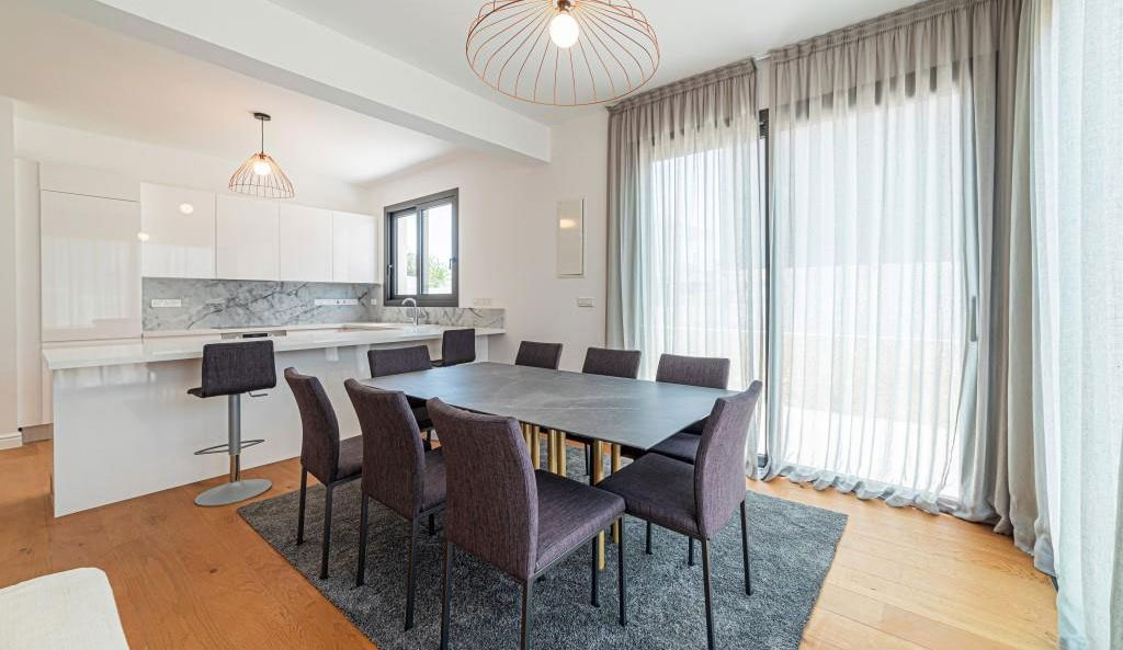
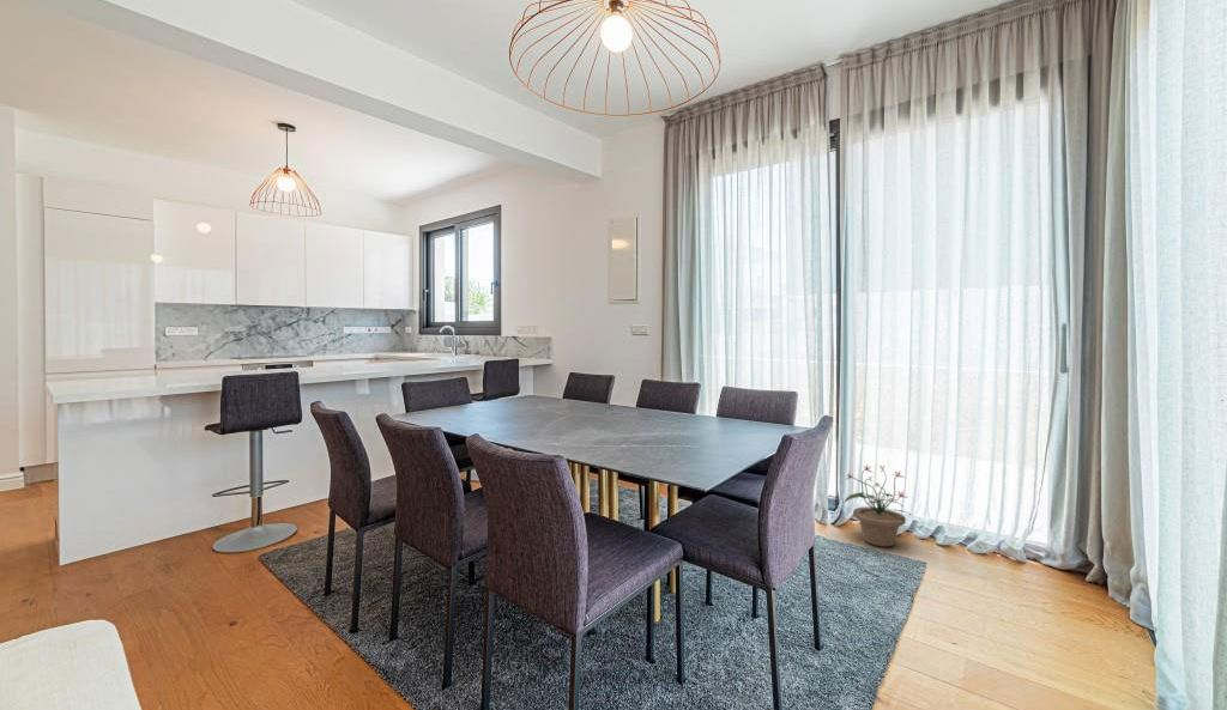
+ potted plant [844,463,913,547]
